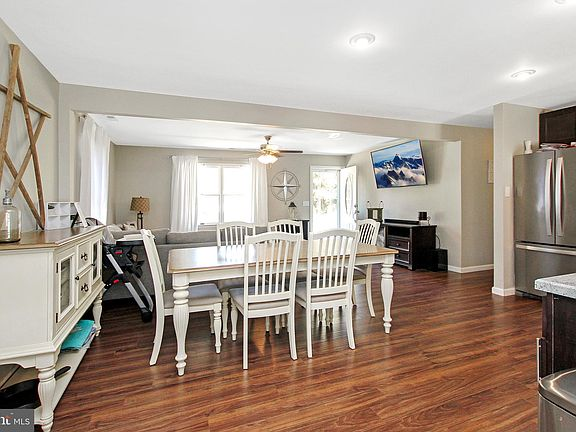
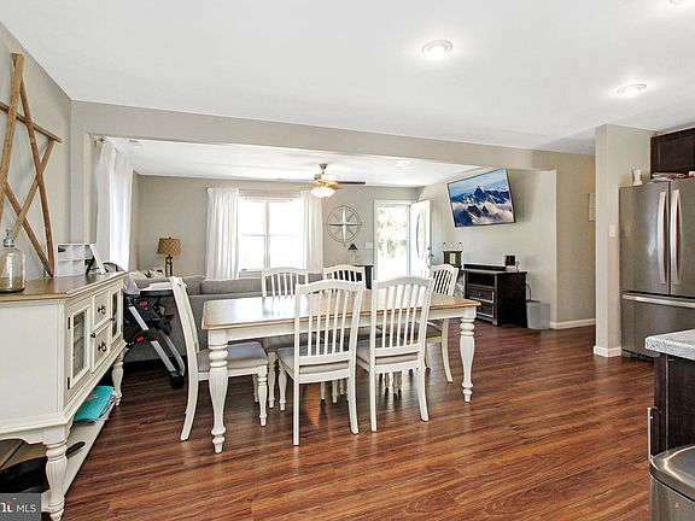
+ waste bin [526,300,551,330]
